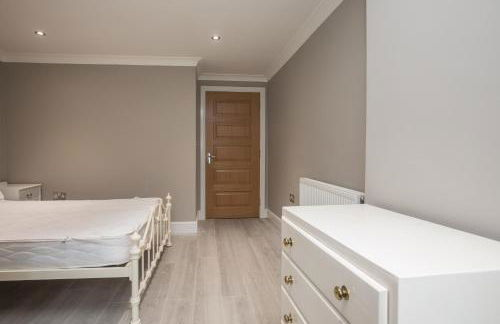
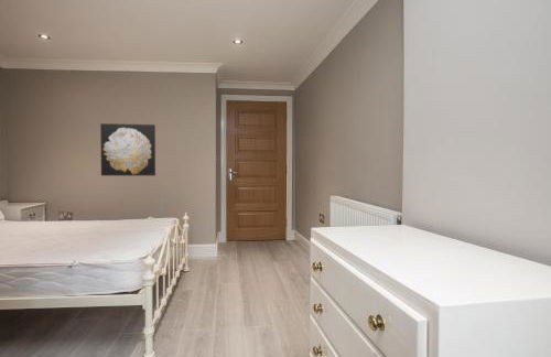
+ wall art [99,122,156,176]
